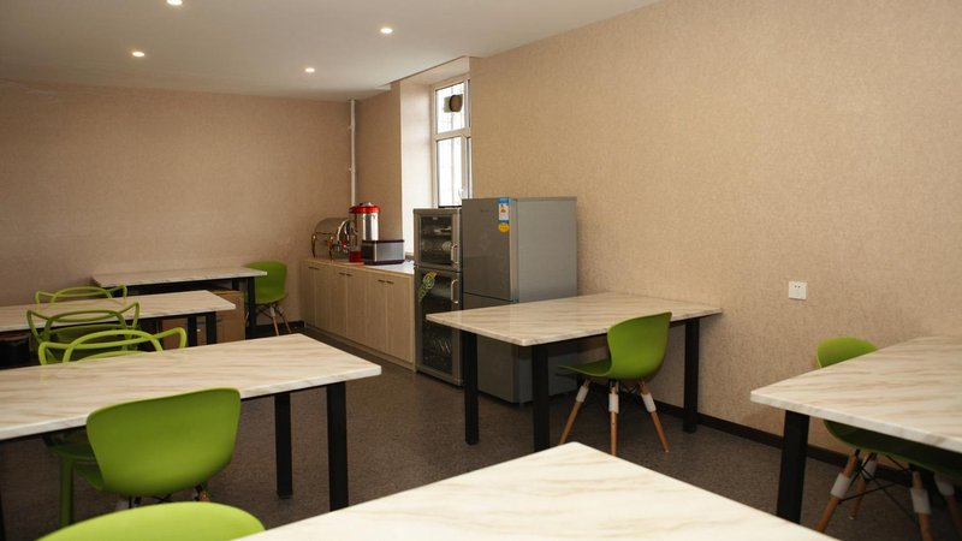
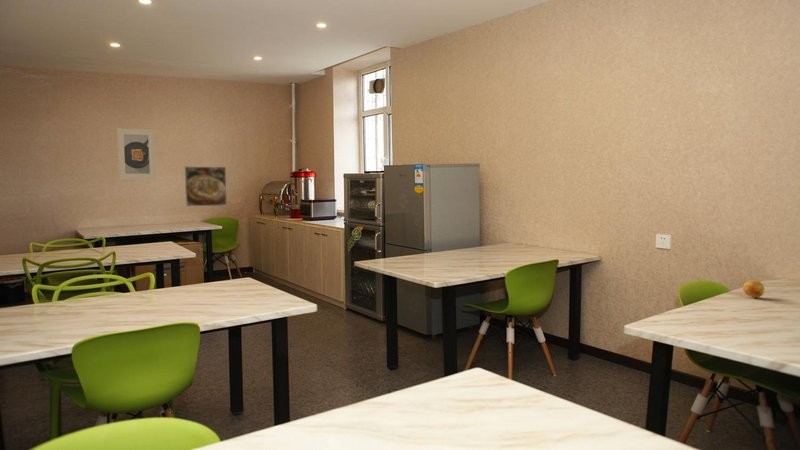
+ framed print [184,166,228,207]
+ fruit [742,279,765,299]
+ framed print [116,127,157,180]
